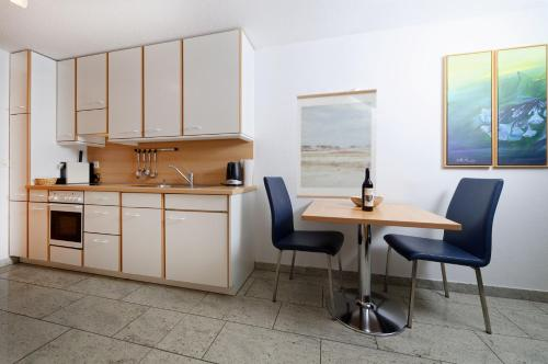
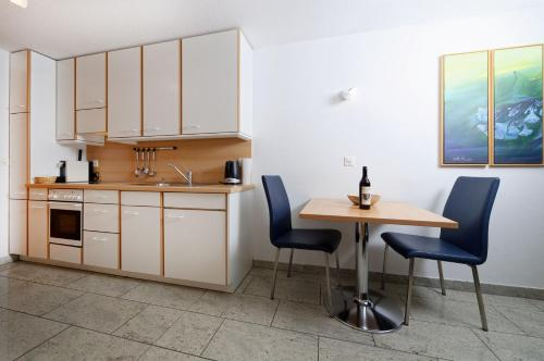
- wall art [295,88,378,201]
